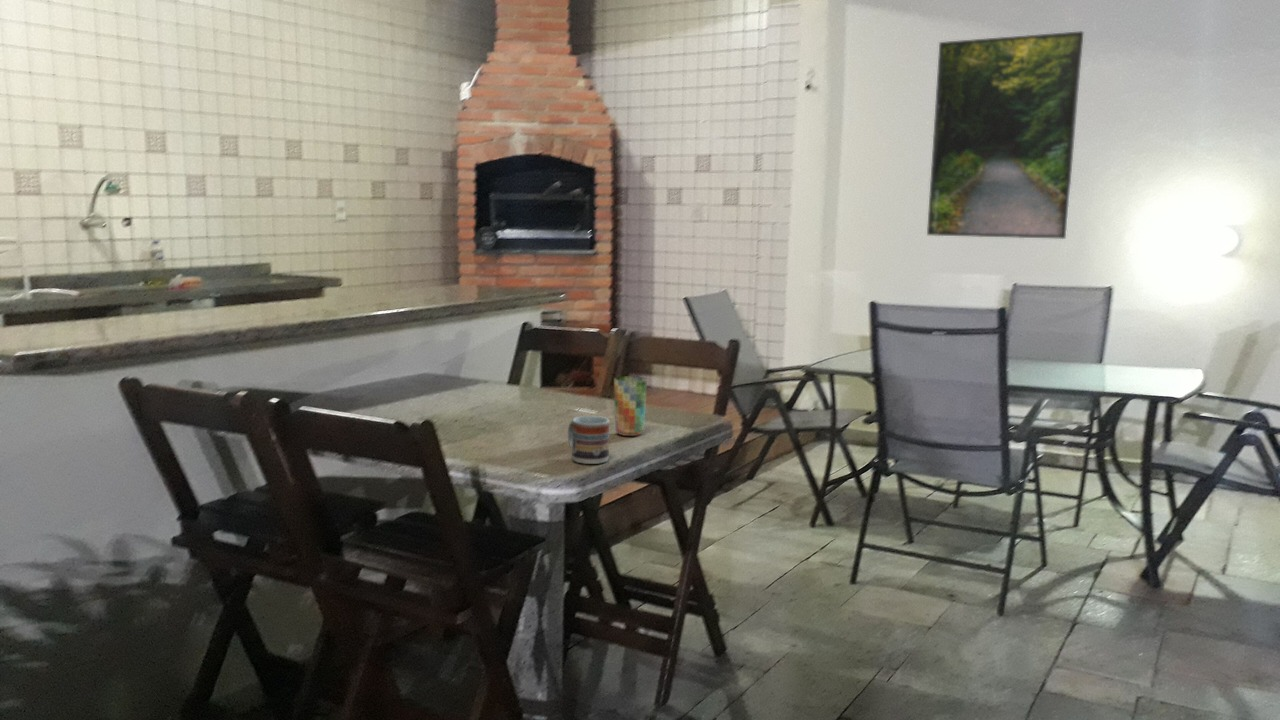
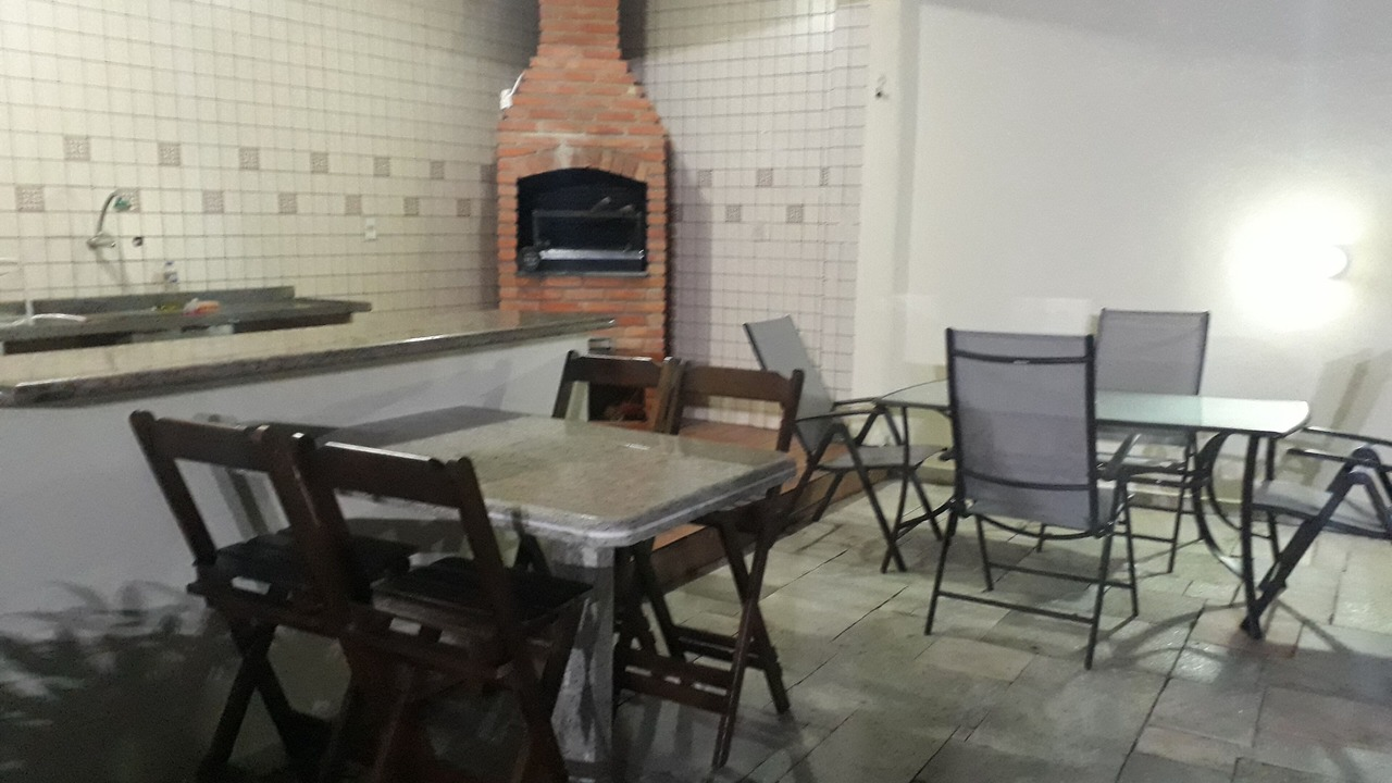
- cup [567,415,611,465]
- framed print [926,30,1084,240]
- cup [613,375,648,437]
